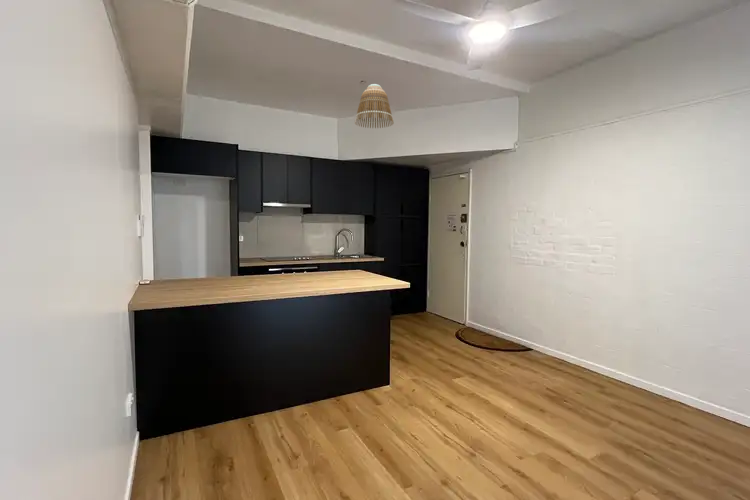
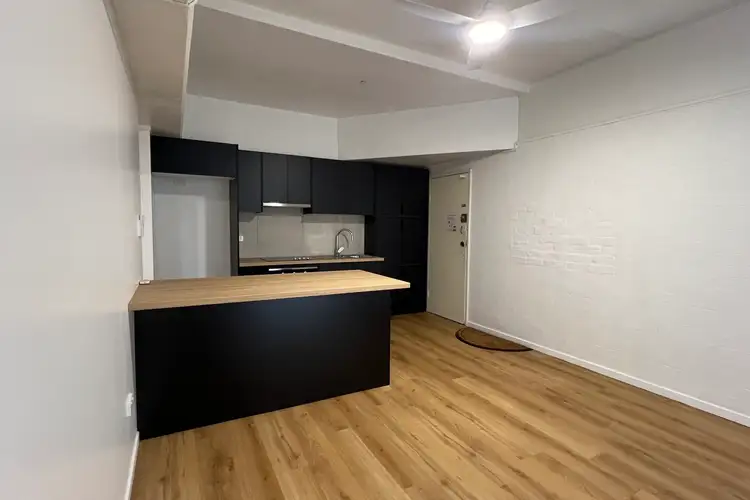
- lamp shade [353,83,395,129]
